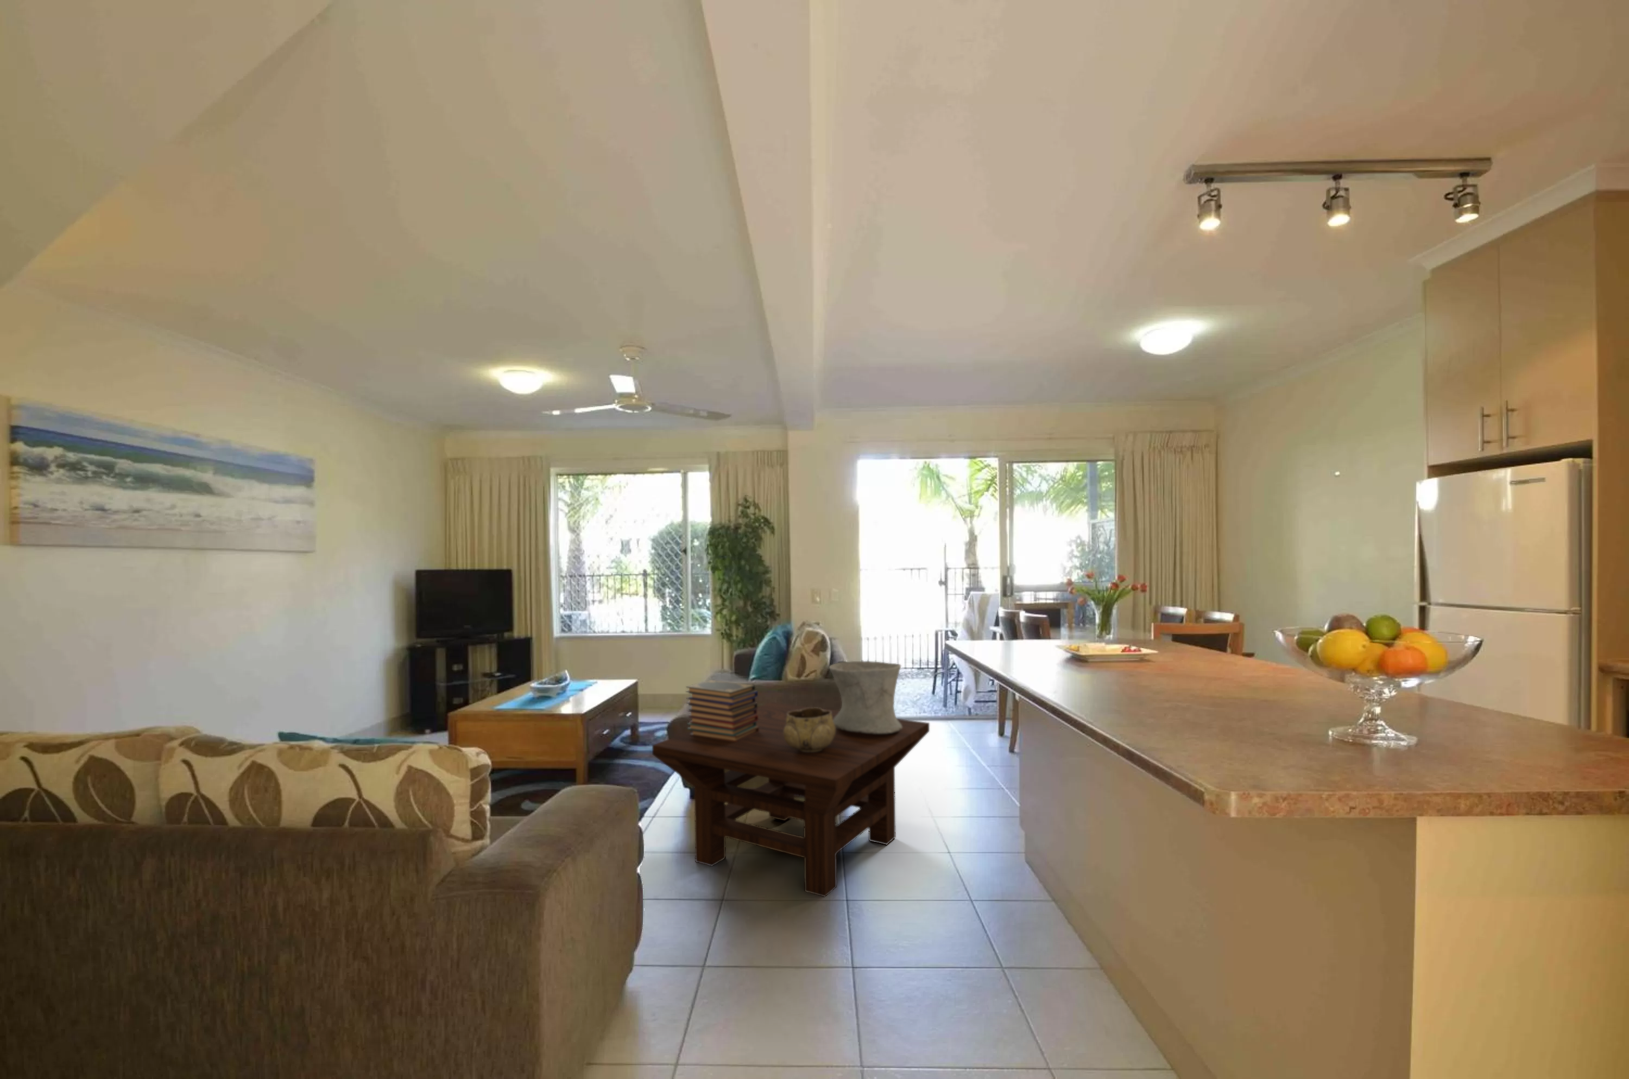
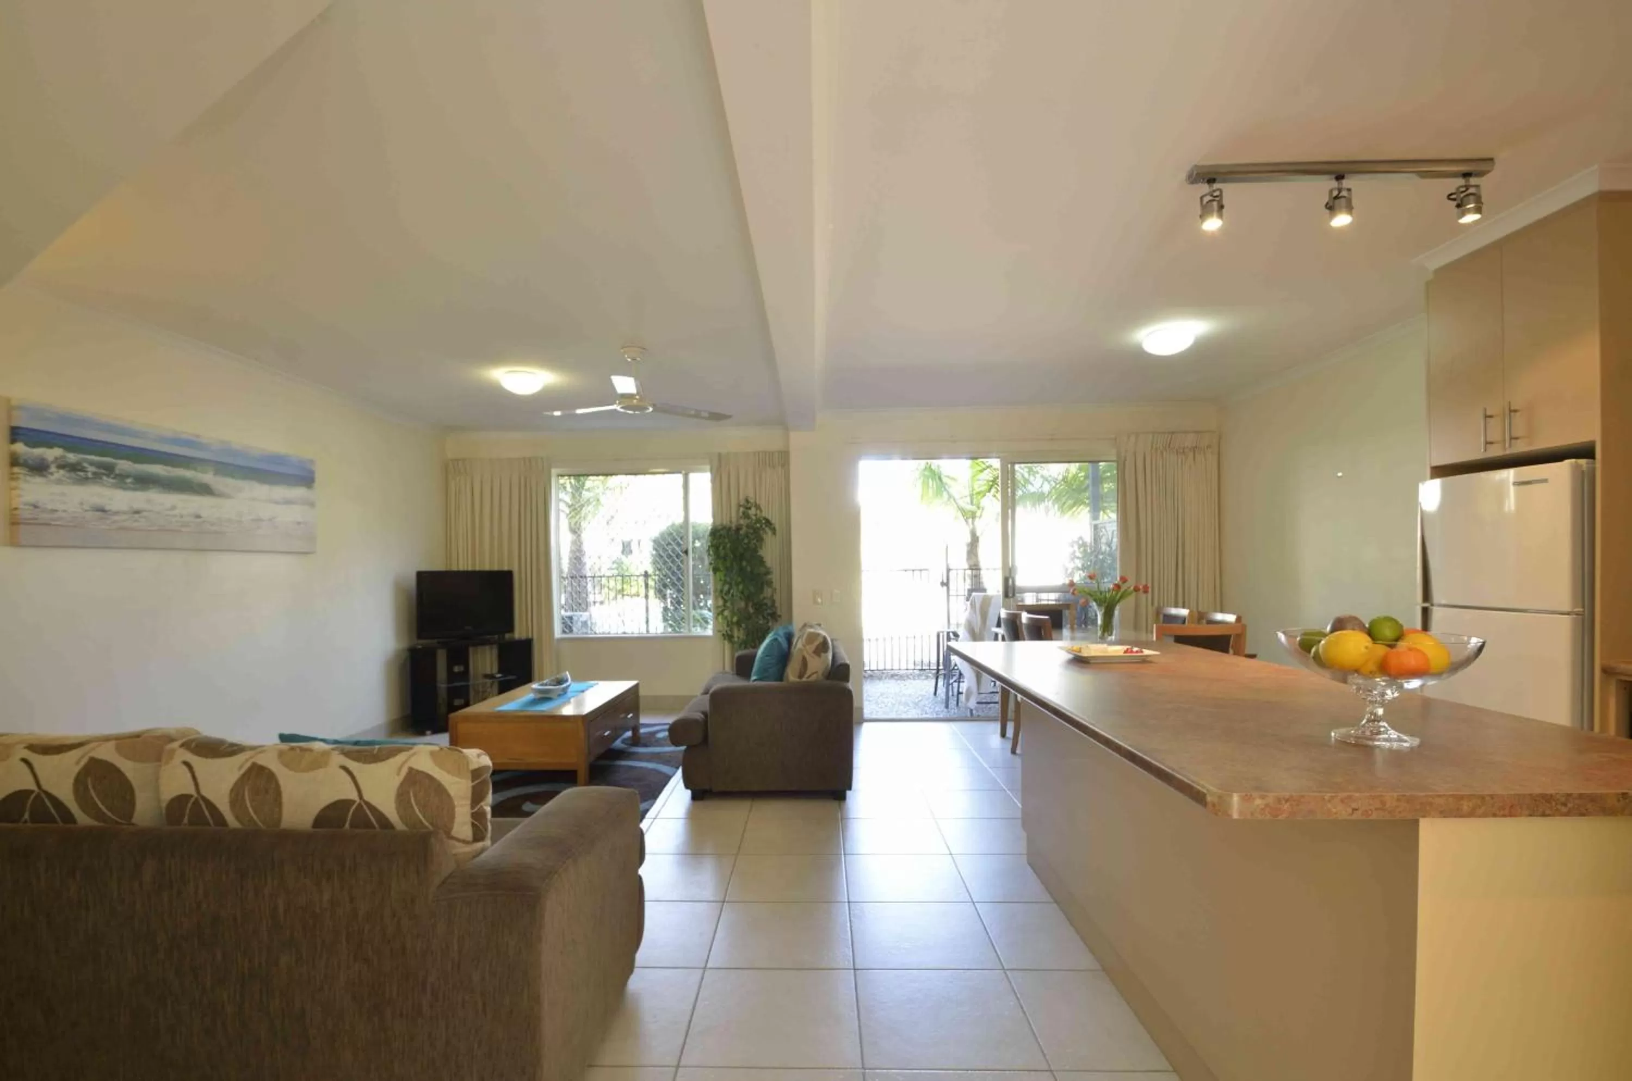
- book stack [686,679,759,742]
- decorative bowl [783,707,836,751]
- vase [829,660,902,733]
- coffee table [652,701,930,897]
